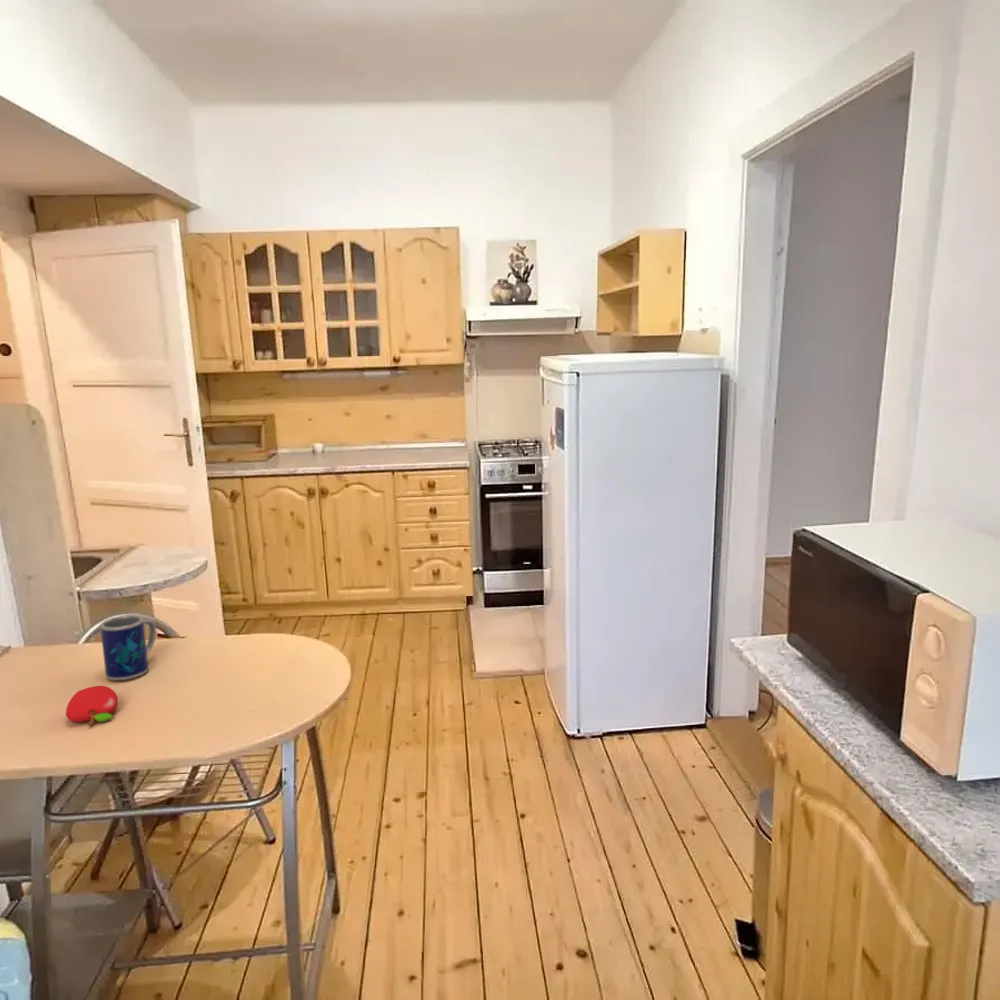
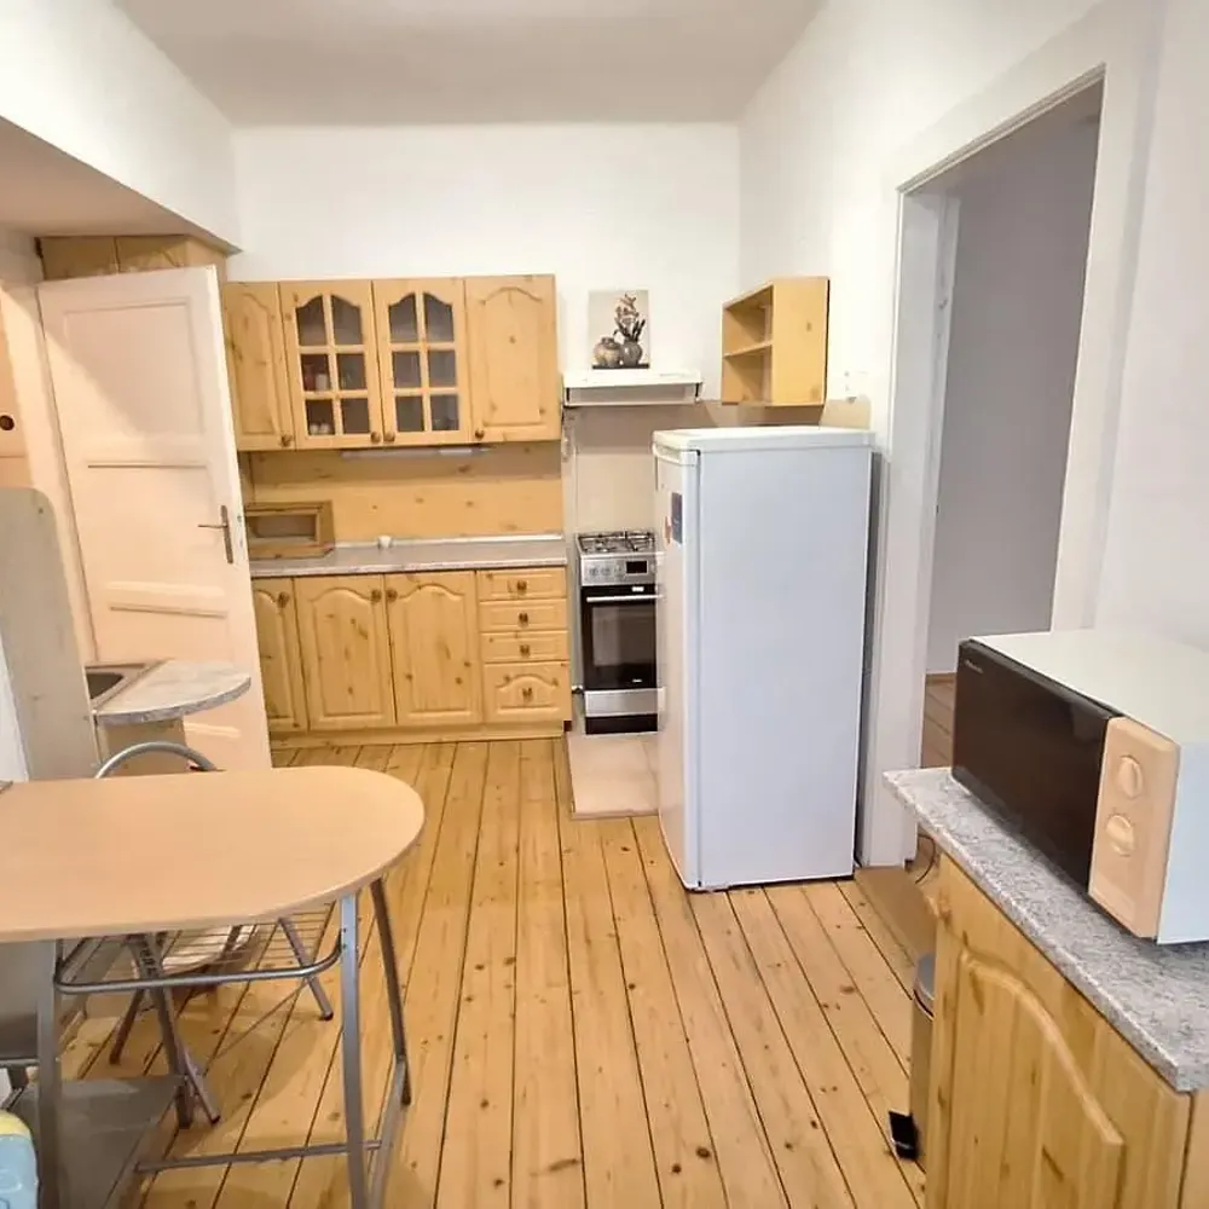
- mug [99,614,157,681]
- fruit [65,685,119,727]
